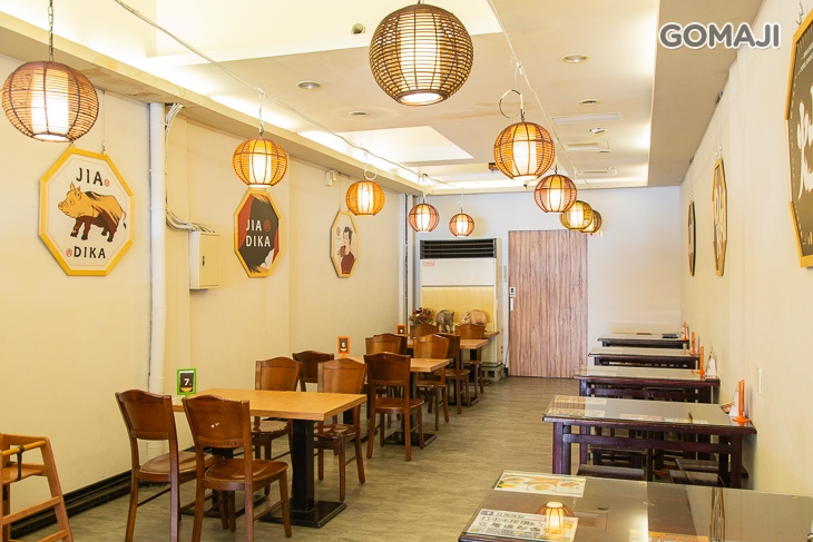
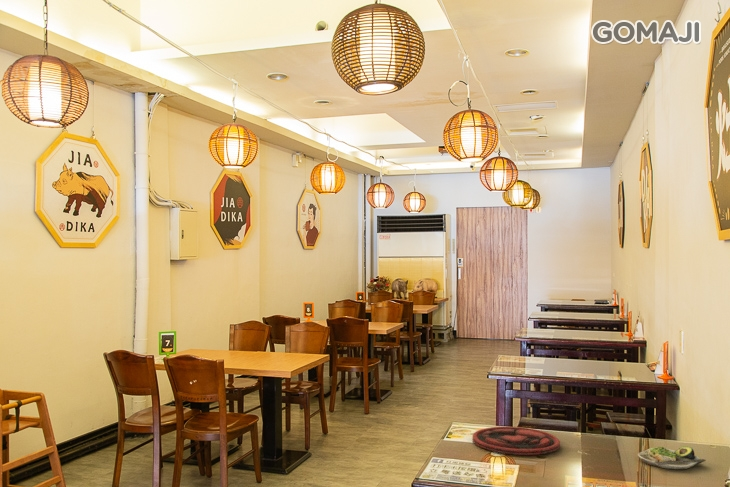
+ salad plate [637,446,707,470]
+ plate [472,426,561,456]
